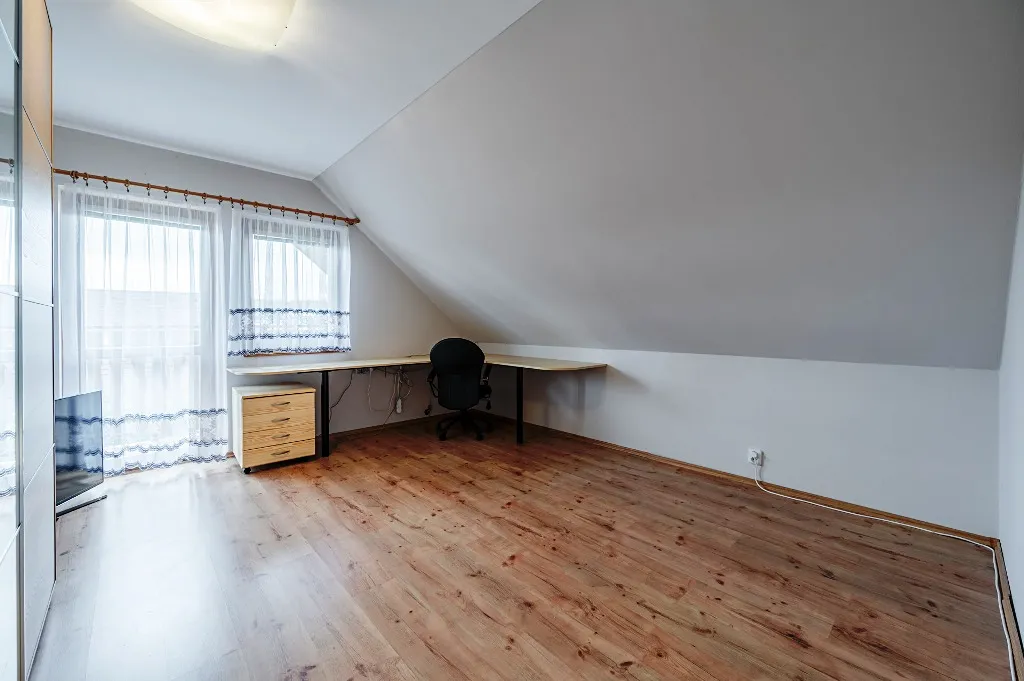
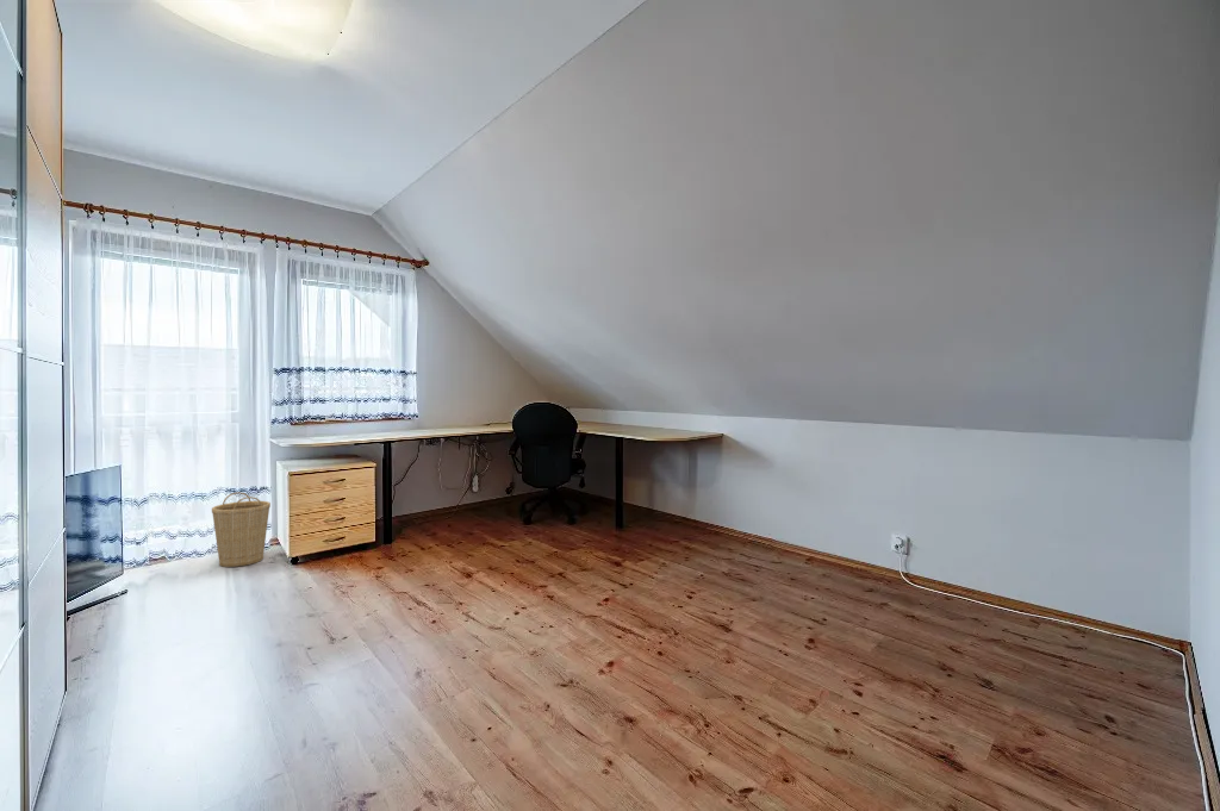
+ basket [211,491,272,568]
